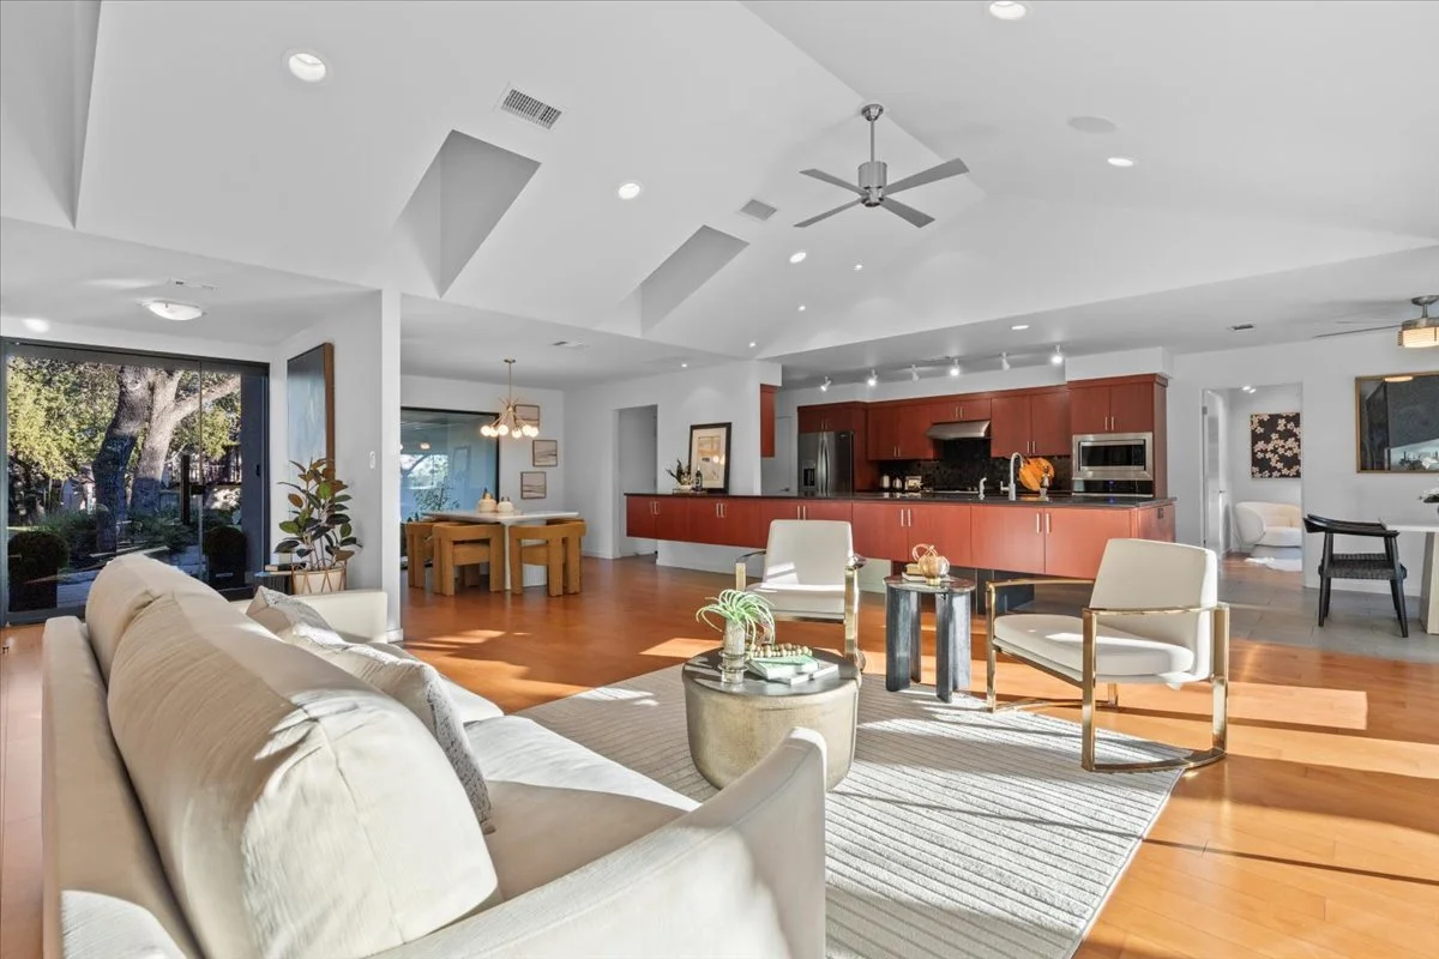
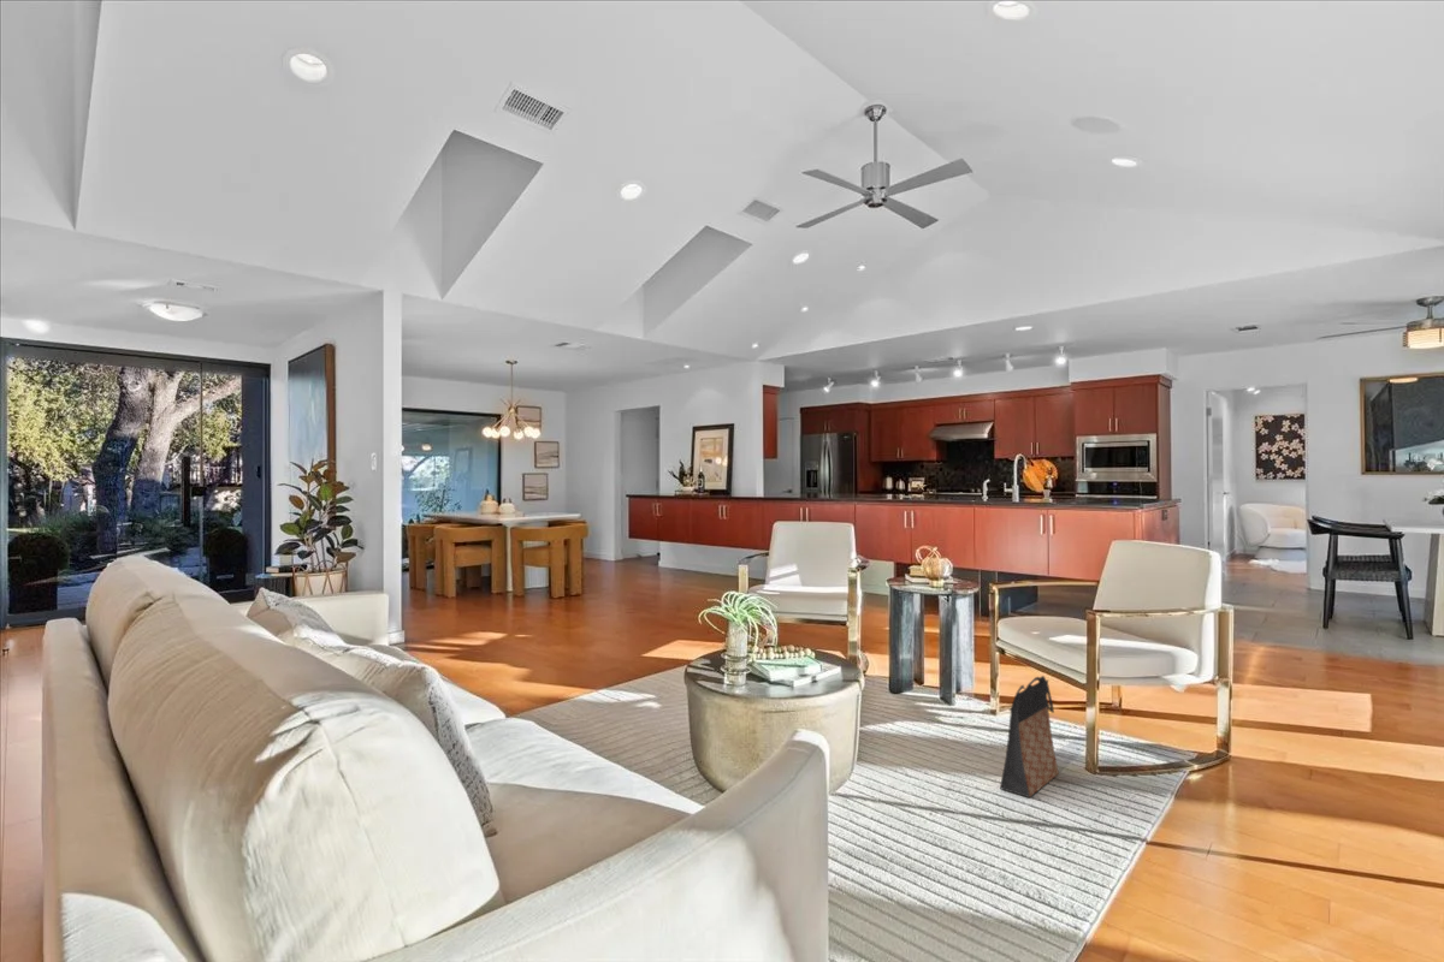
+ bag [999,675,1060,798]
